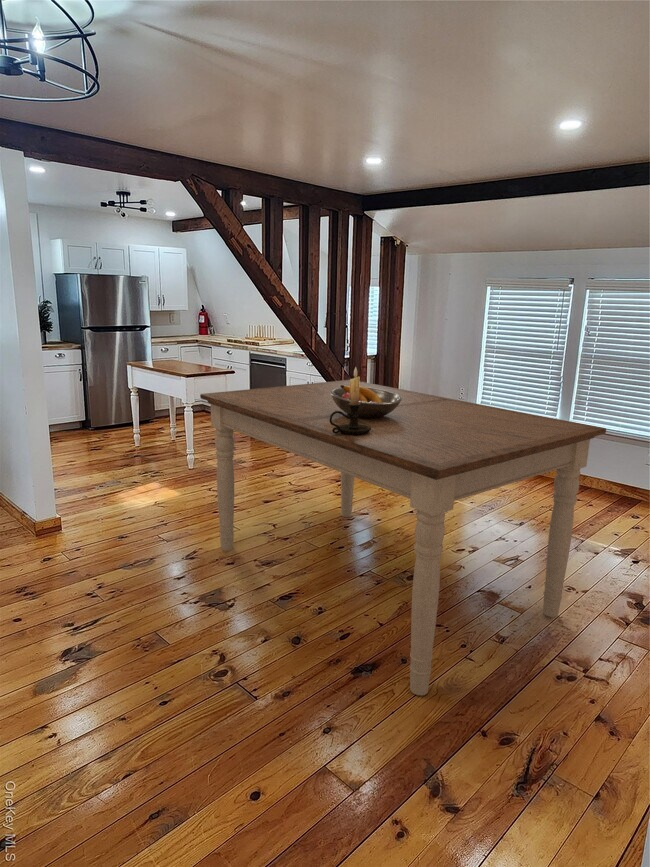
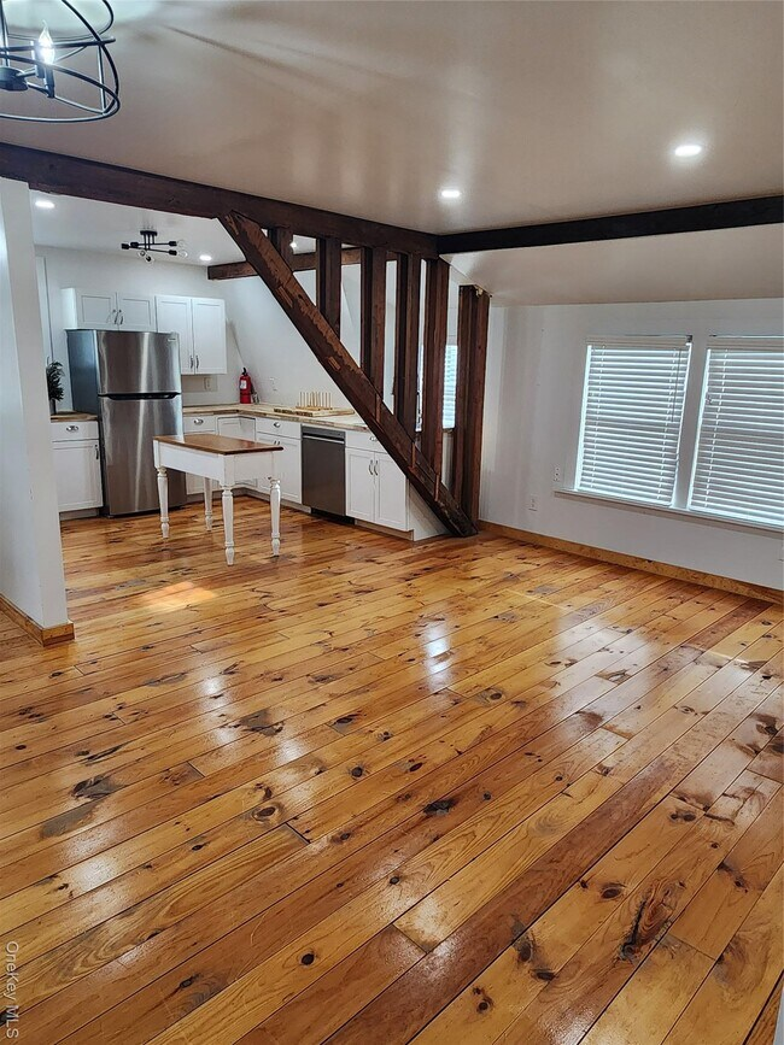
- candle holder [329,366,371,435]
- dining table [199,379,607,696]
- fruit bowl [330,385,402,418]
